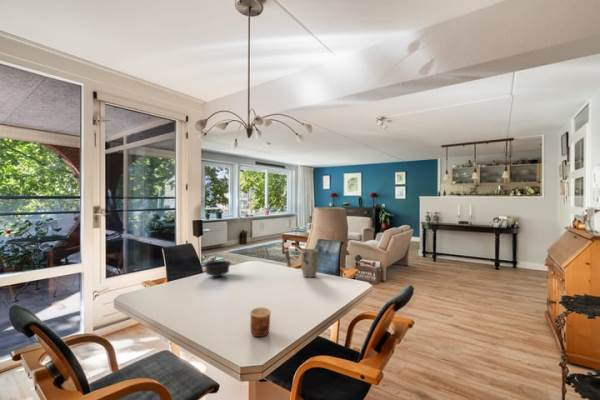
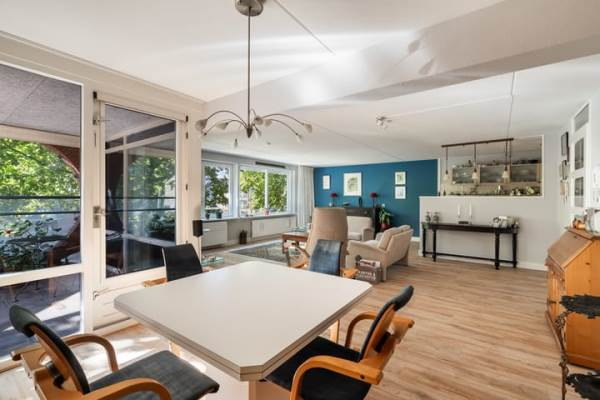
- cup [249,306,272,338]
- bowl [203,260,232,278]
- plant pot [300,248,319,279]
